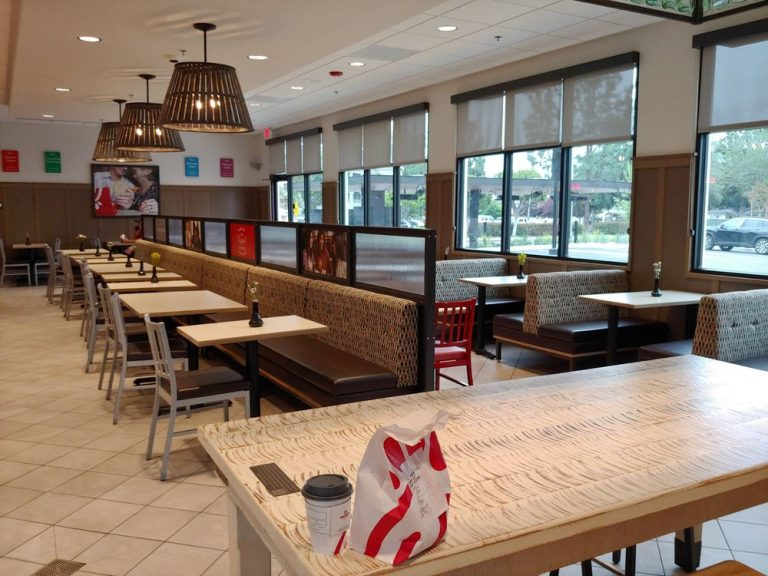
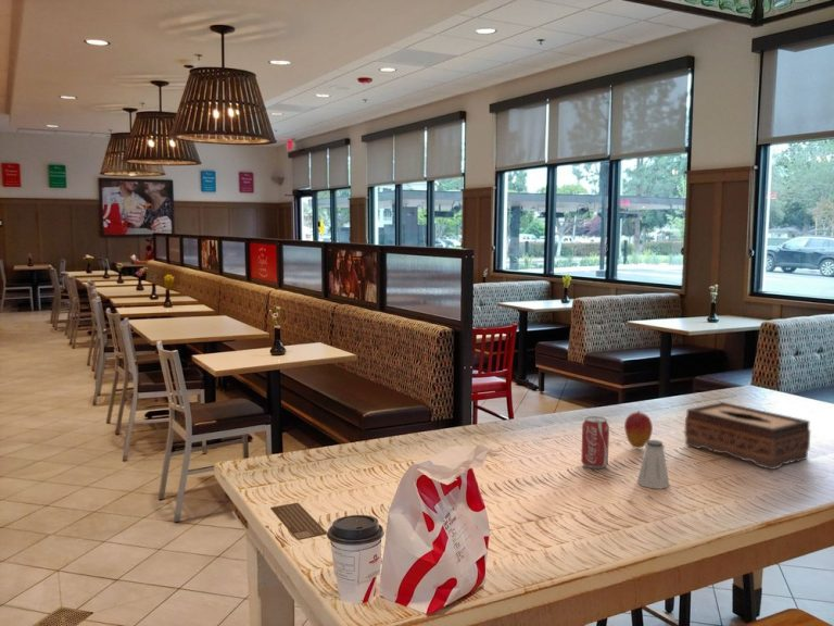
+ beverage can [580,415,610,470]
+ saltshaker [636,439,671,490]
+ tissue box [683,401,811,471]
+ fruit [623,410,654,449]
